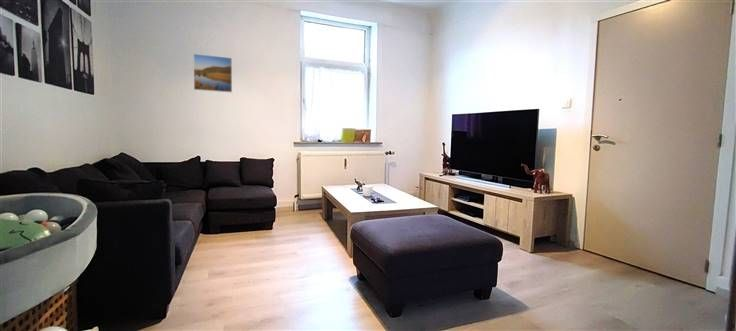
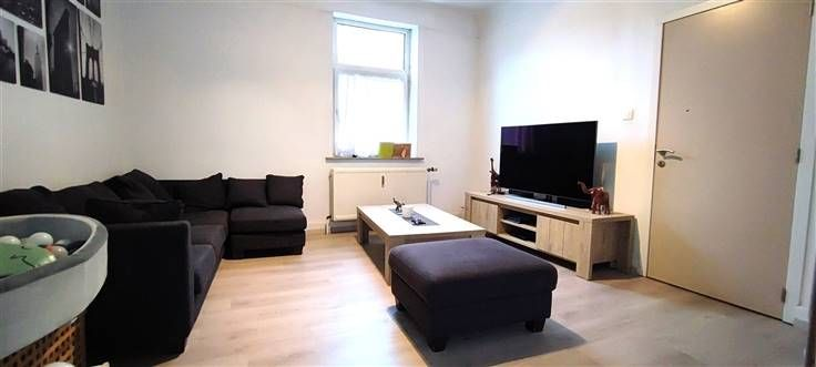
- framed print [192,53,233,94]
